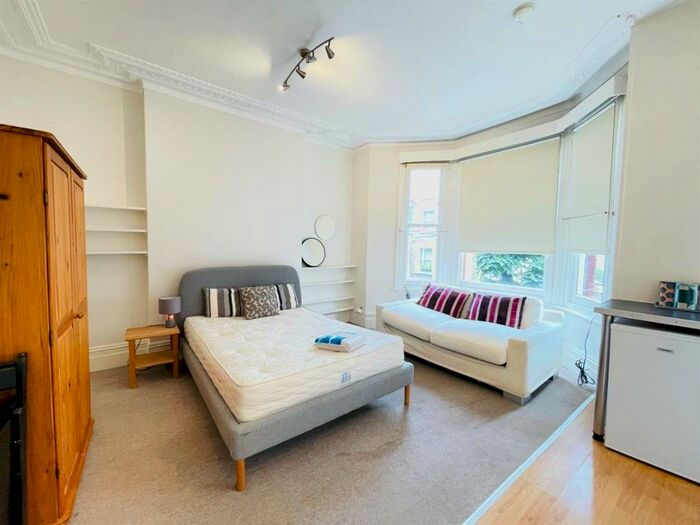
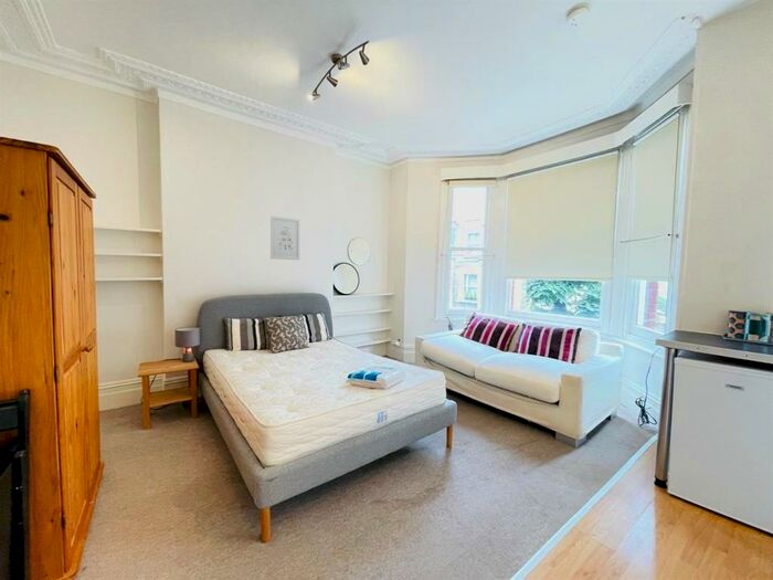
+ wall art [269,215,301,261]
